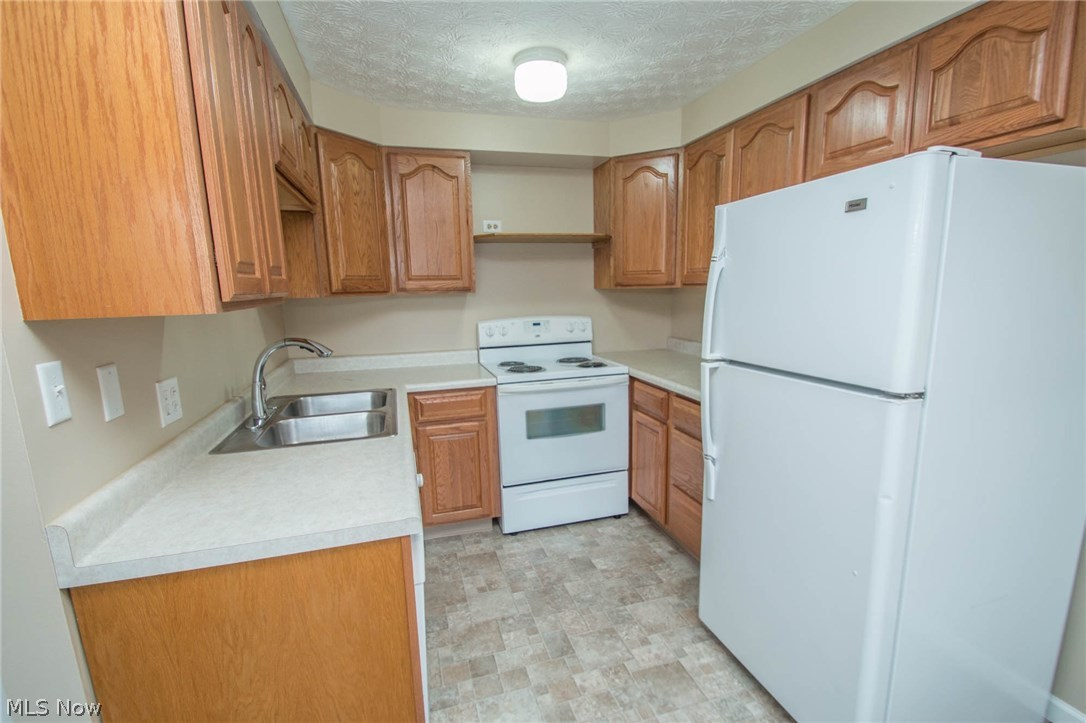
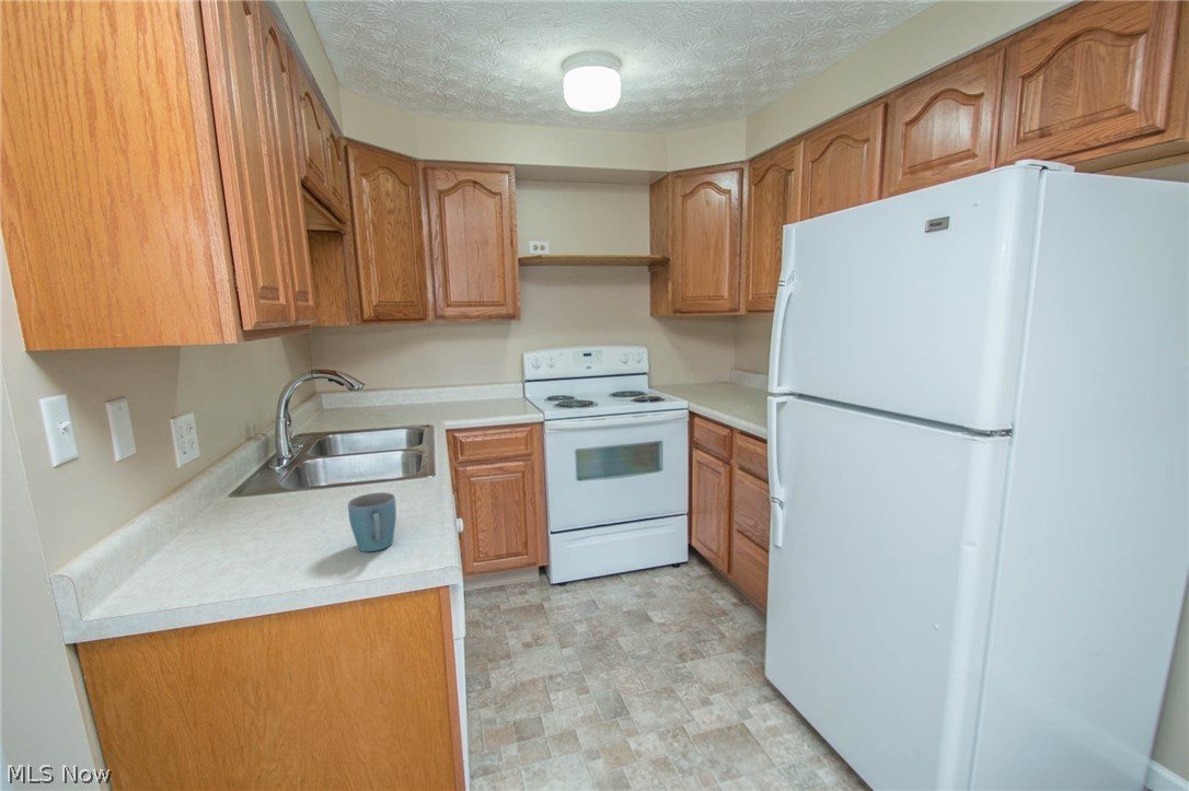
+ mug [347,491,397,552]
